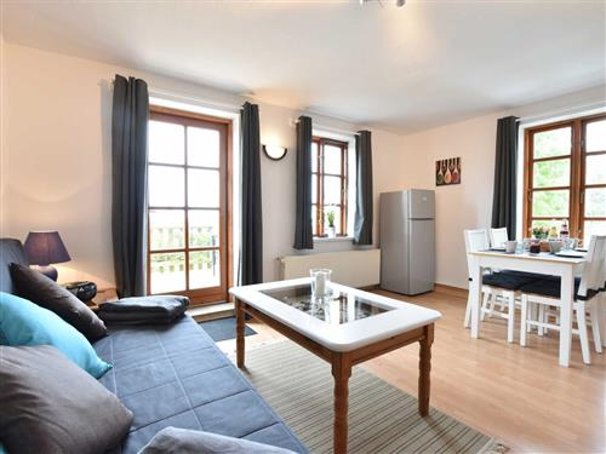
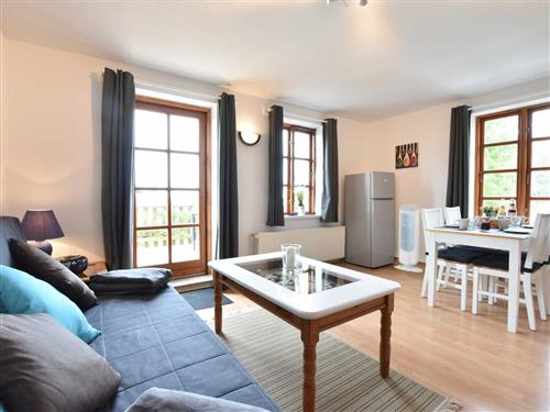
+ air purifier [393,202,425,274]
